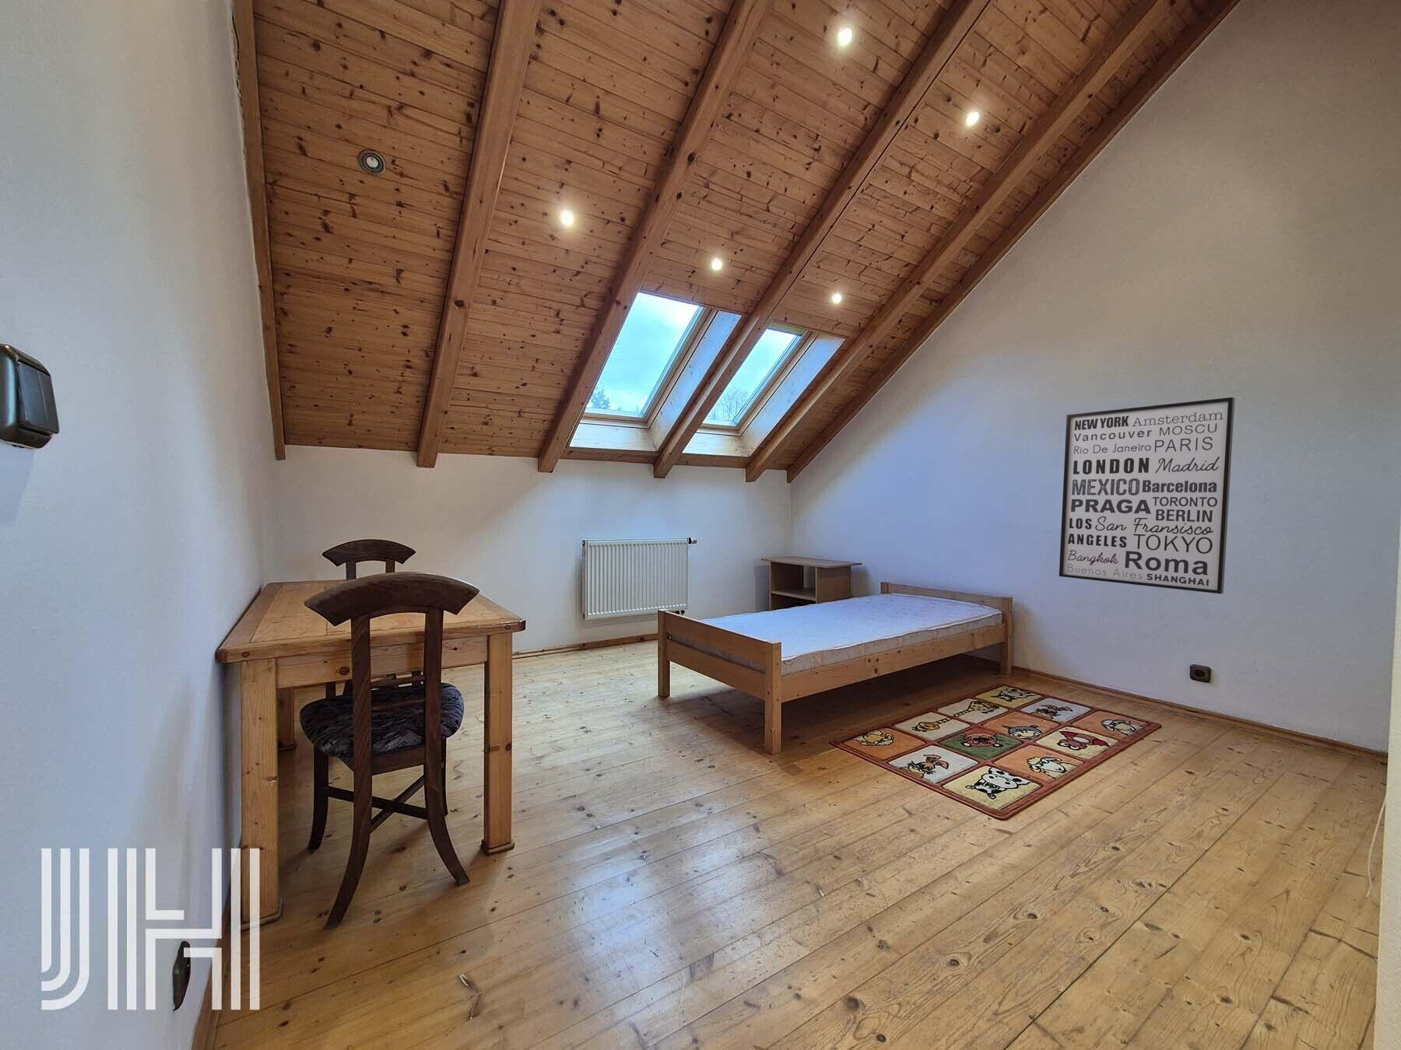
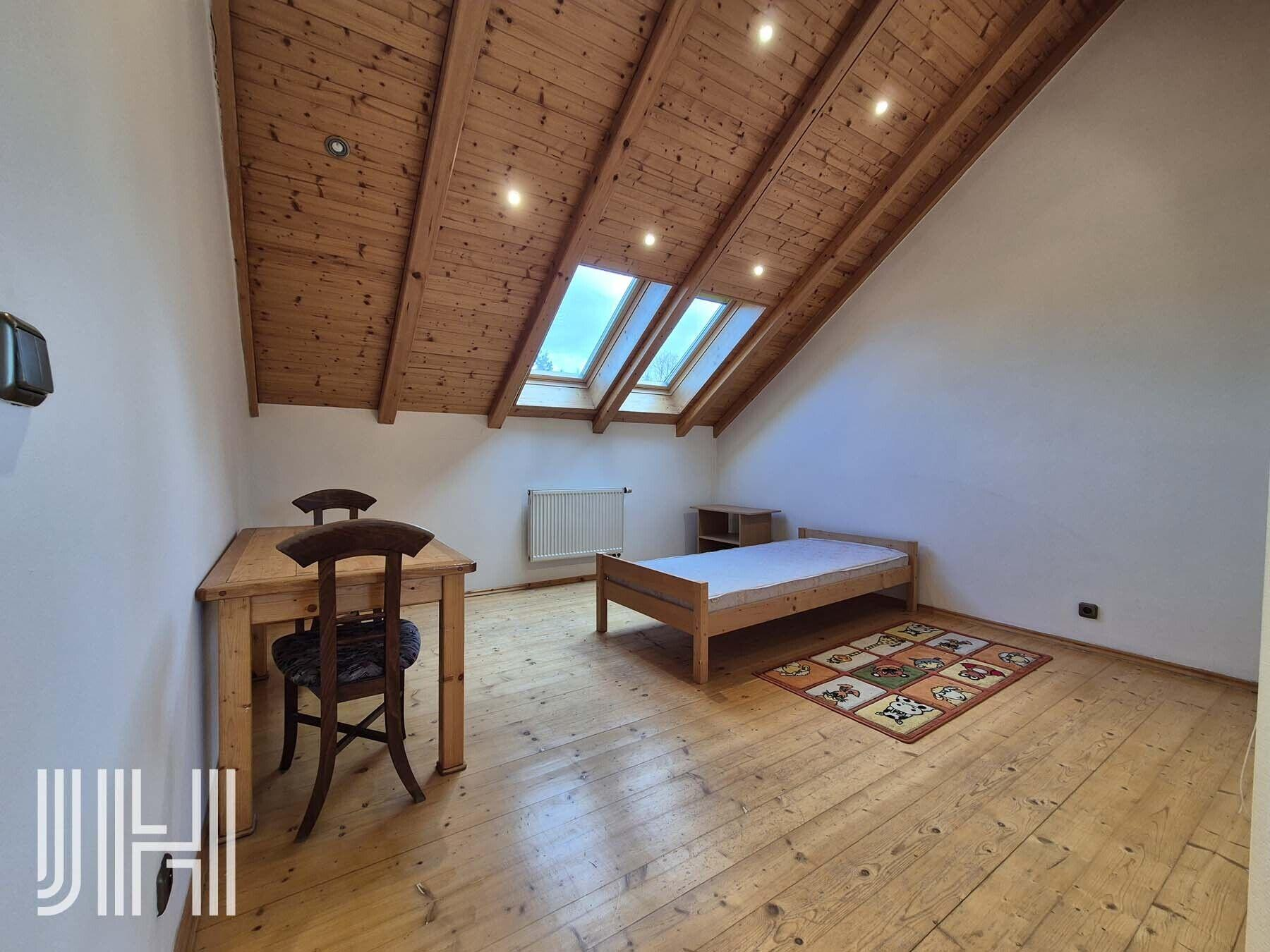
- wall art [1059,397,1236,594]
